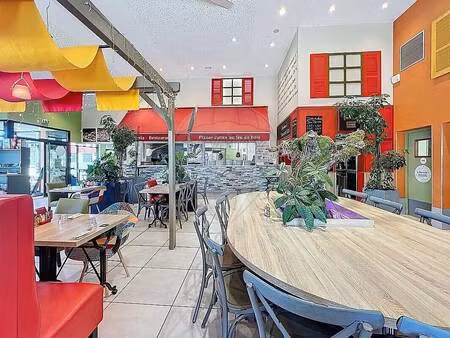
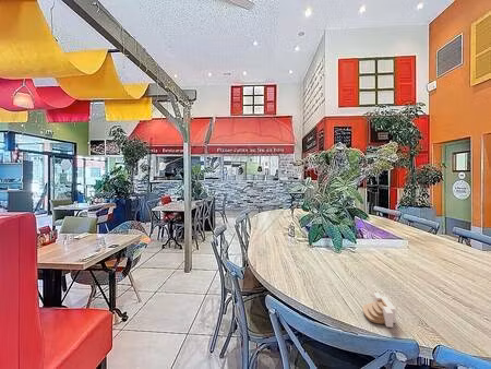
+ architectural model [361,291,396,329]
